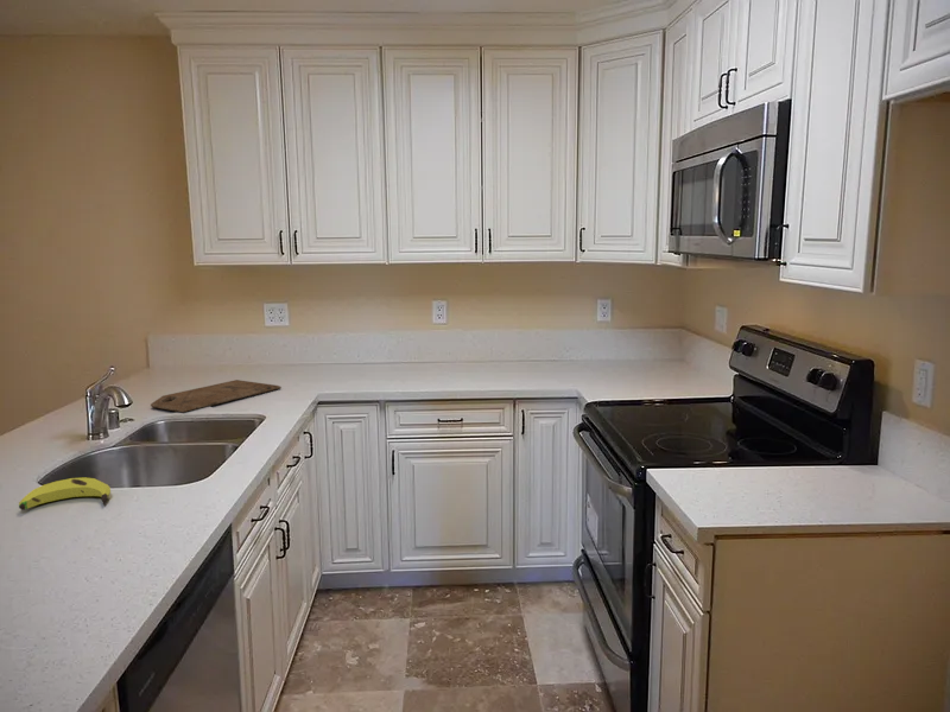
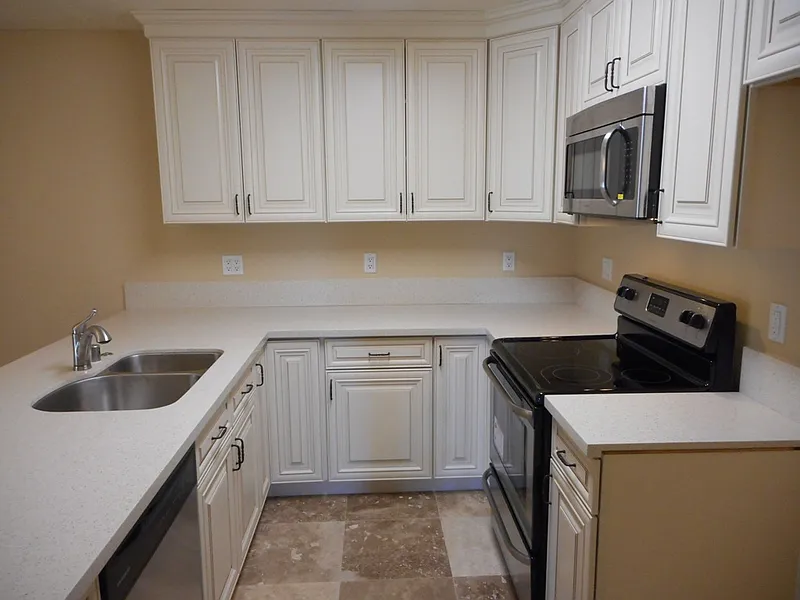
- banana [18,477,112,511]
- cutting board [150,379,283,414]
